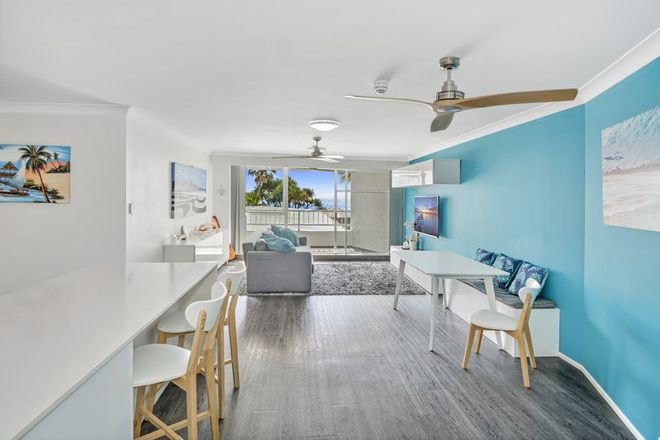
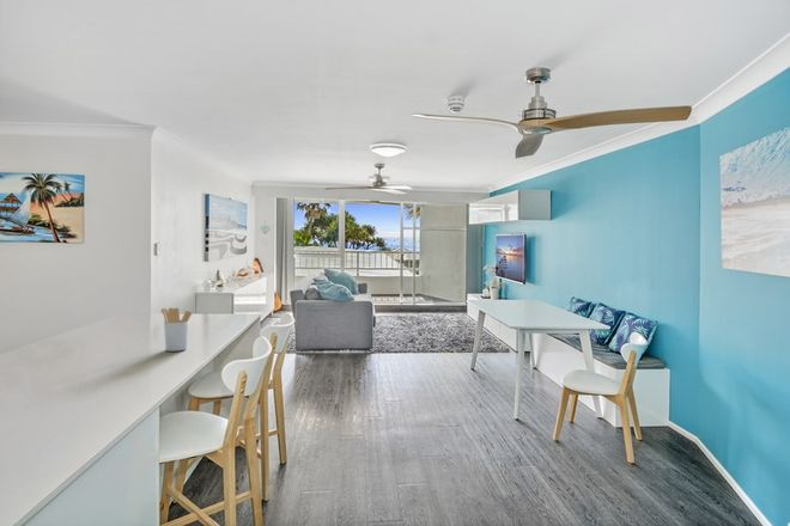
+ utensil holder [160,306,193,353]
